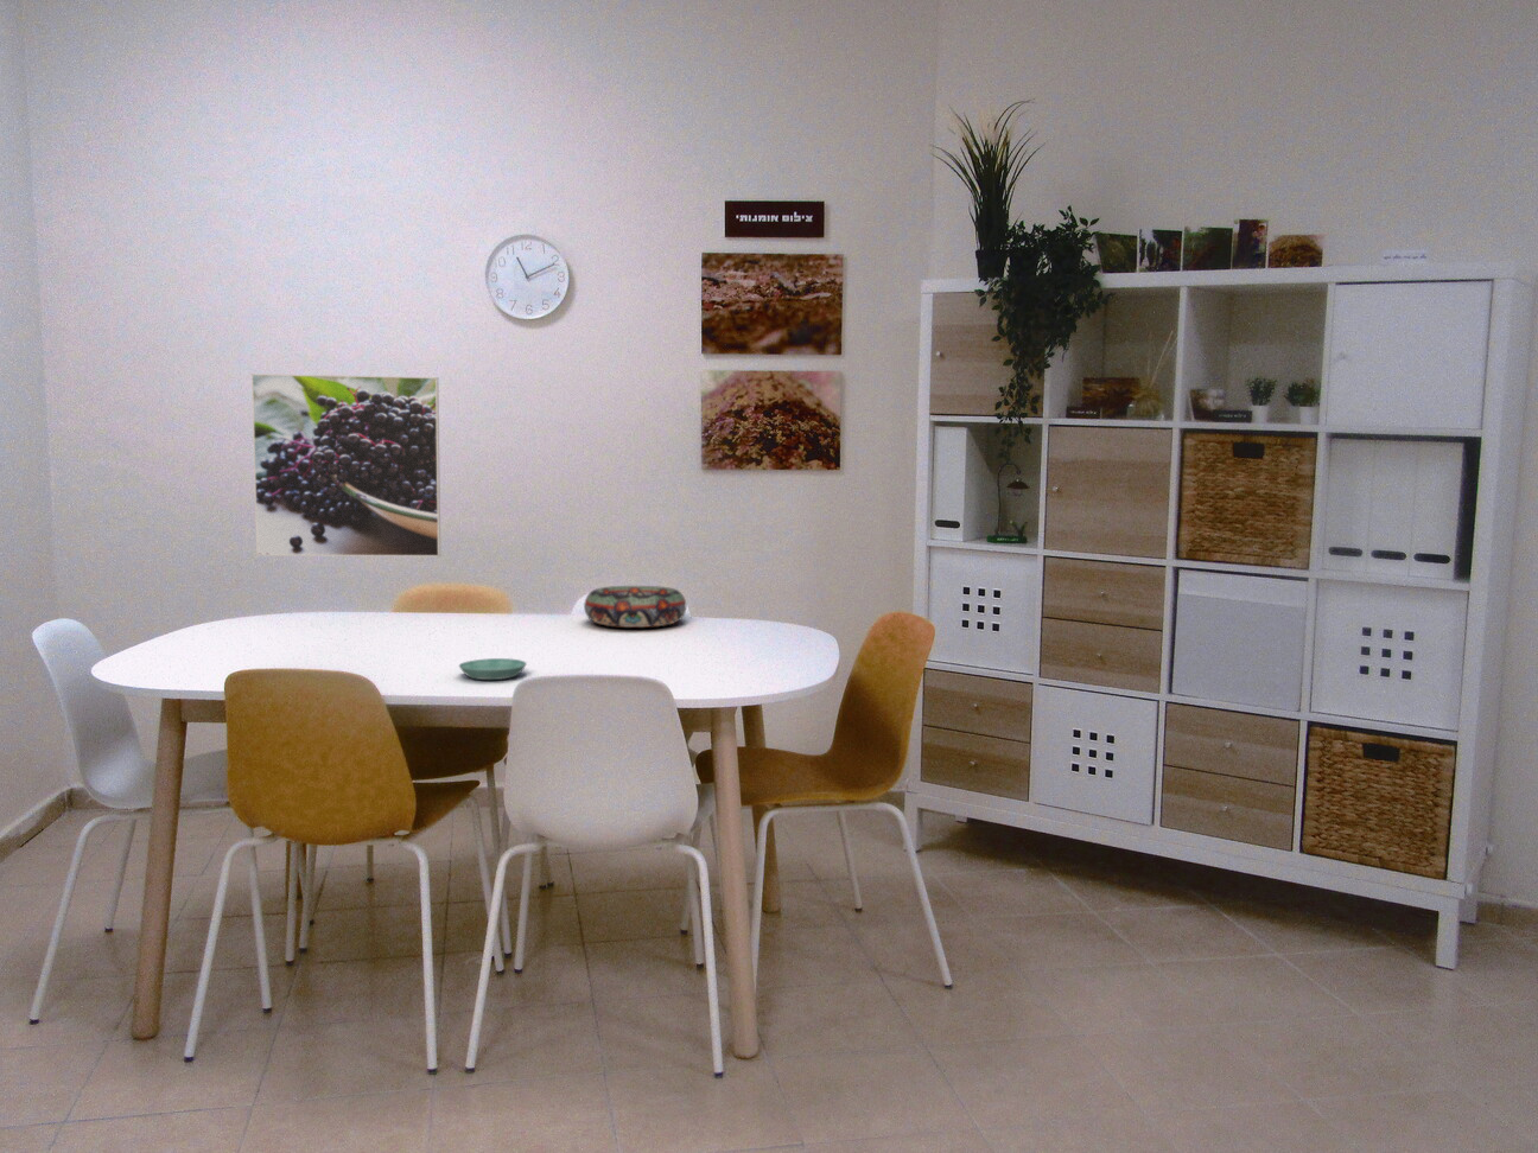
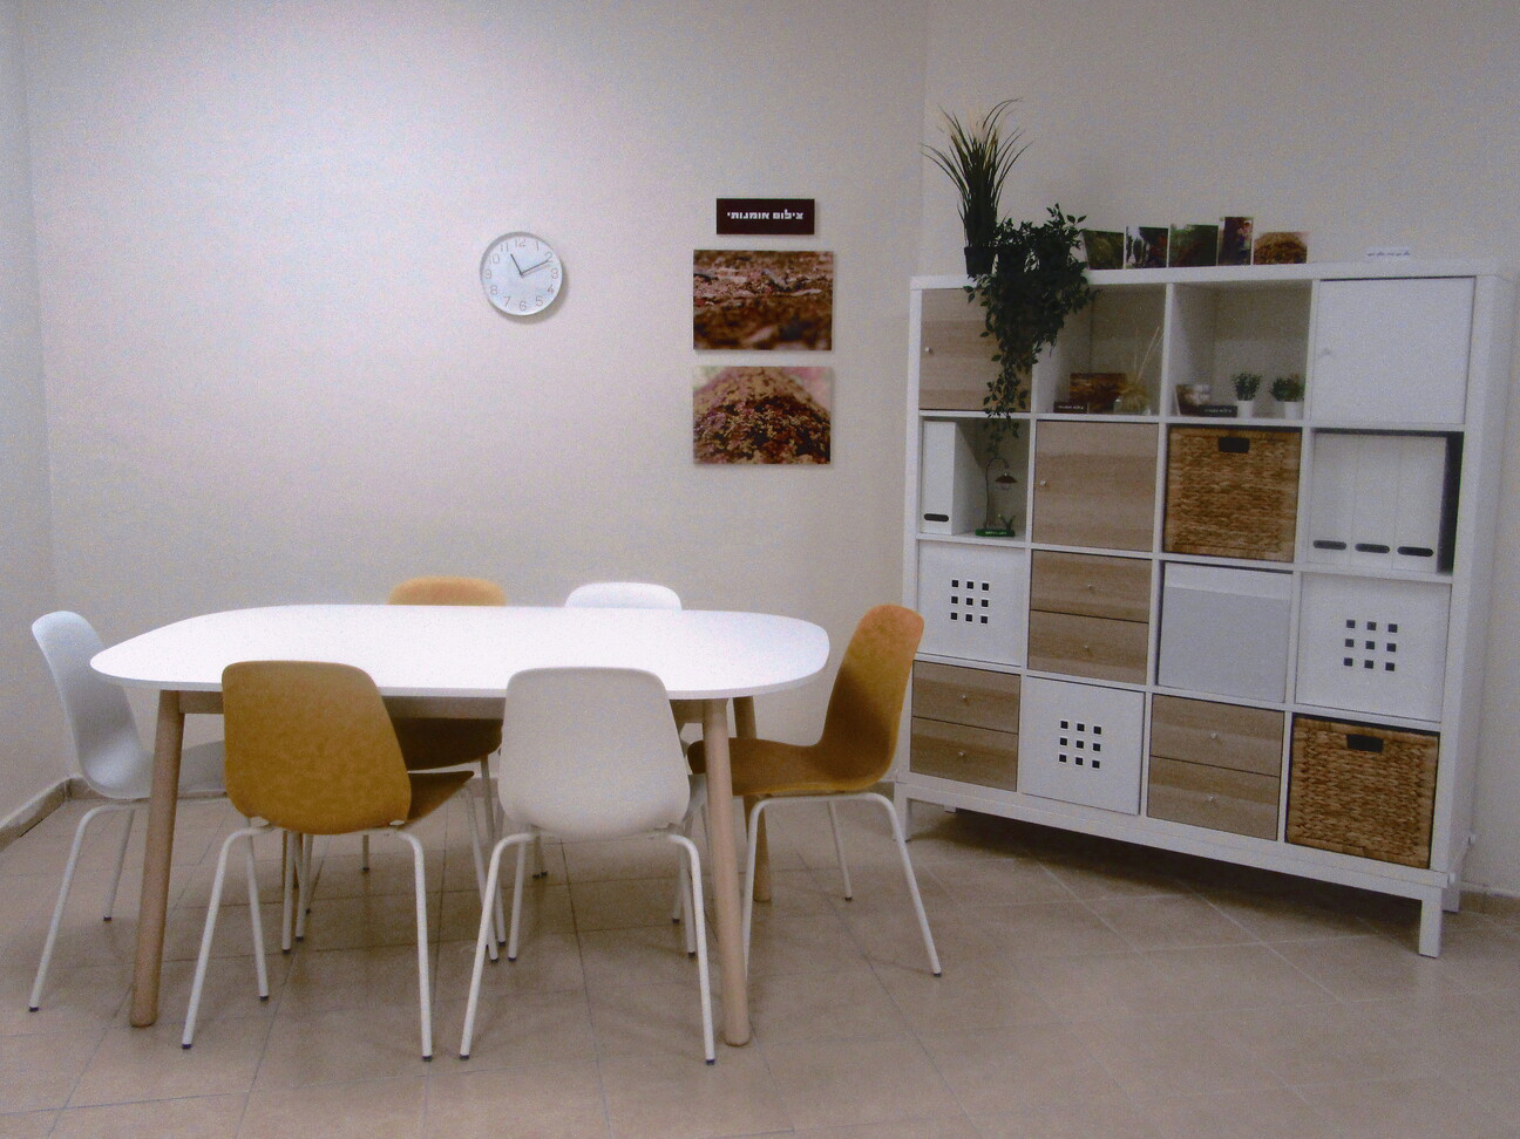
- saucer [458,658,528,681]
- decorative bowl [583,585,687,629]
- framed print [251,373,442,557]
